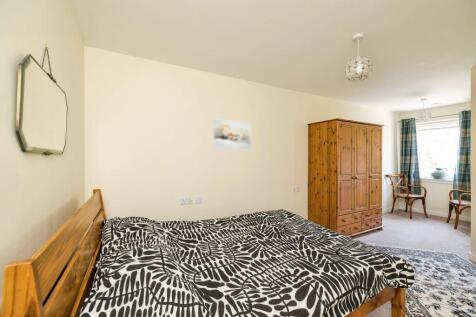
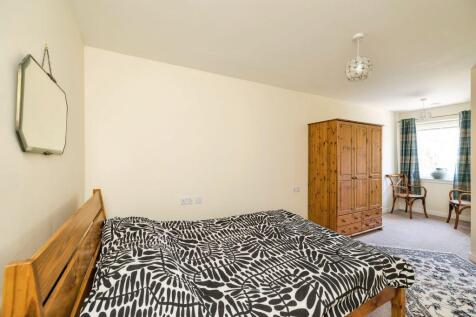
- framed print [212,118,252,151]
